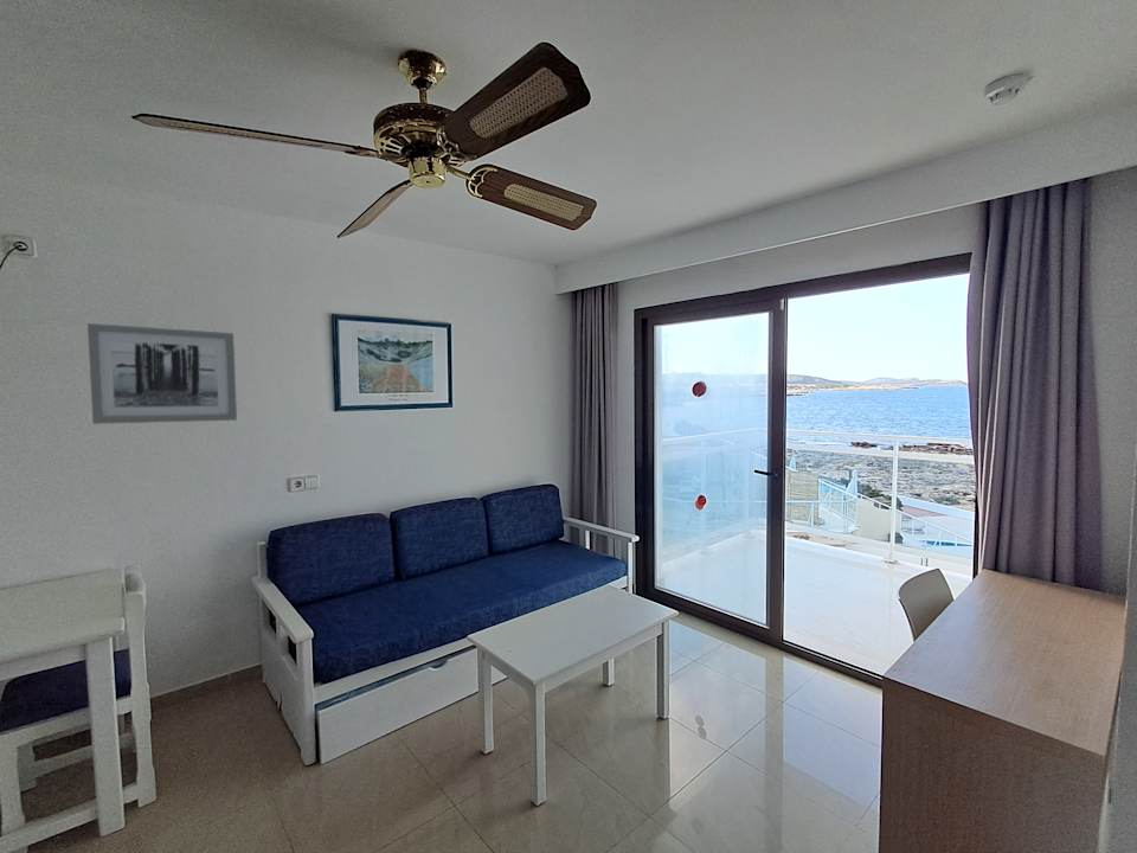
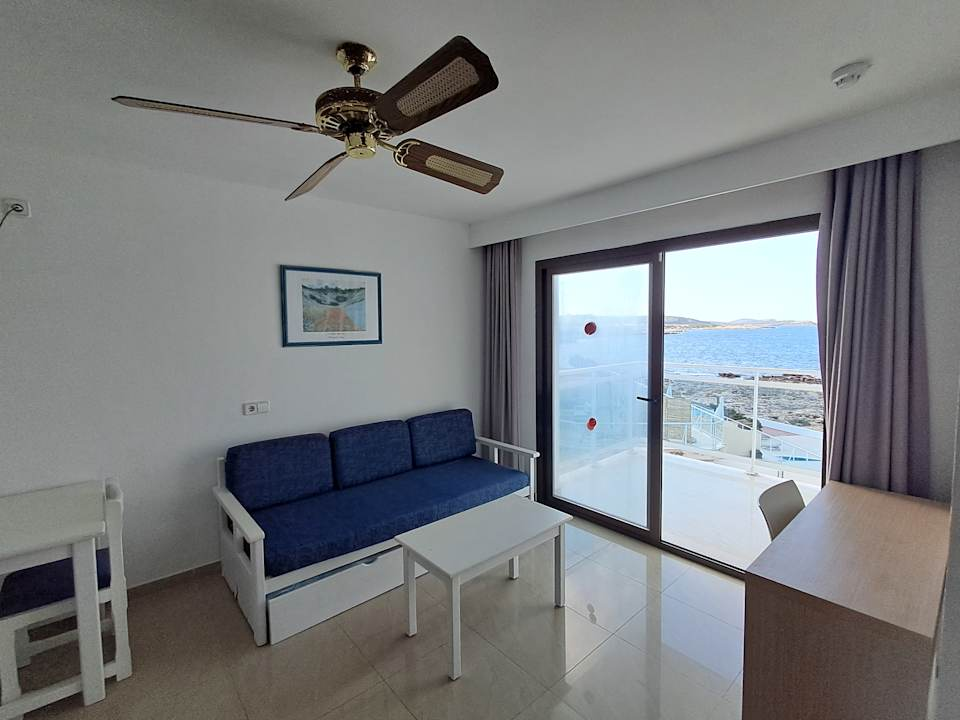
- wall art [86,322,238,425]
